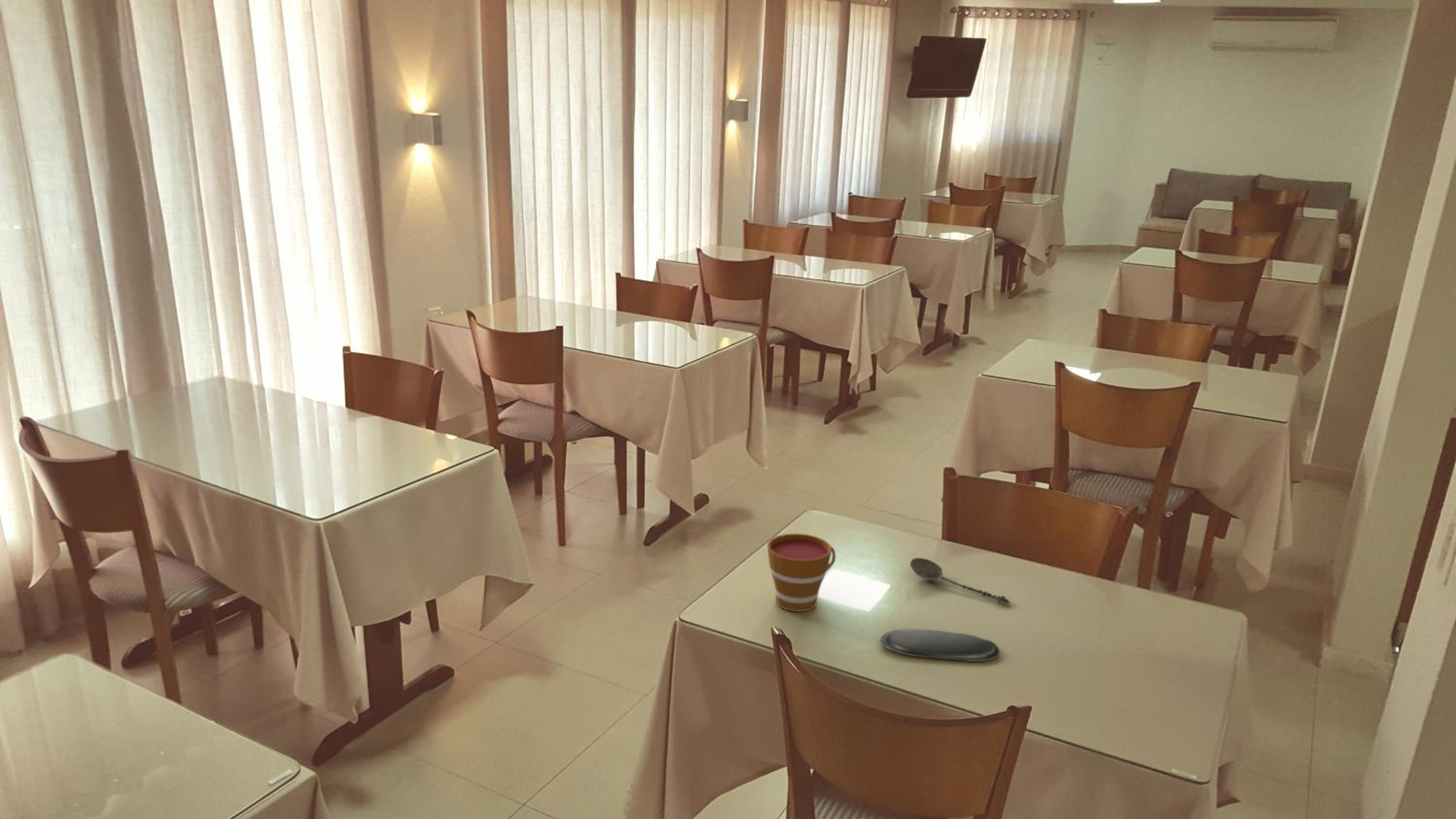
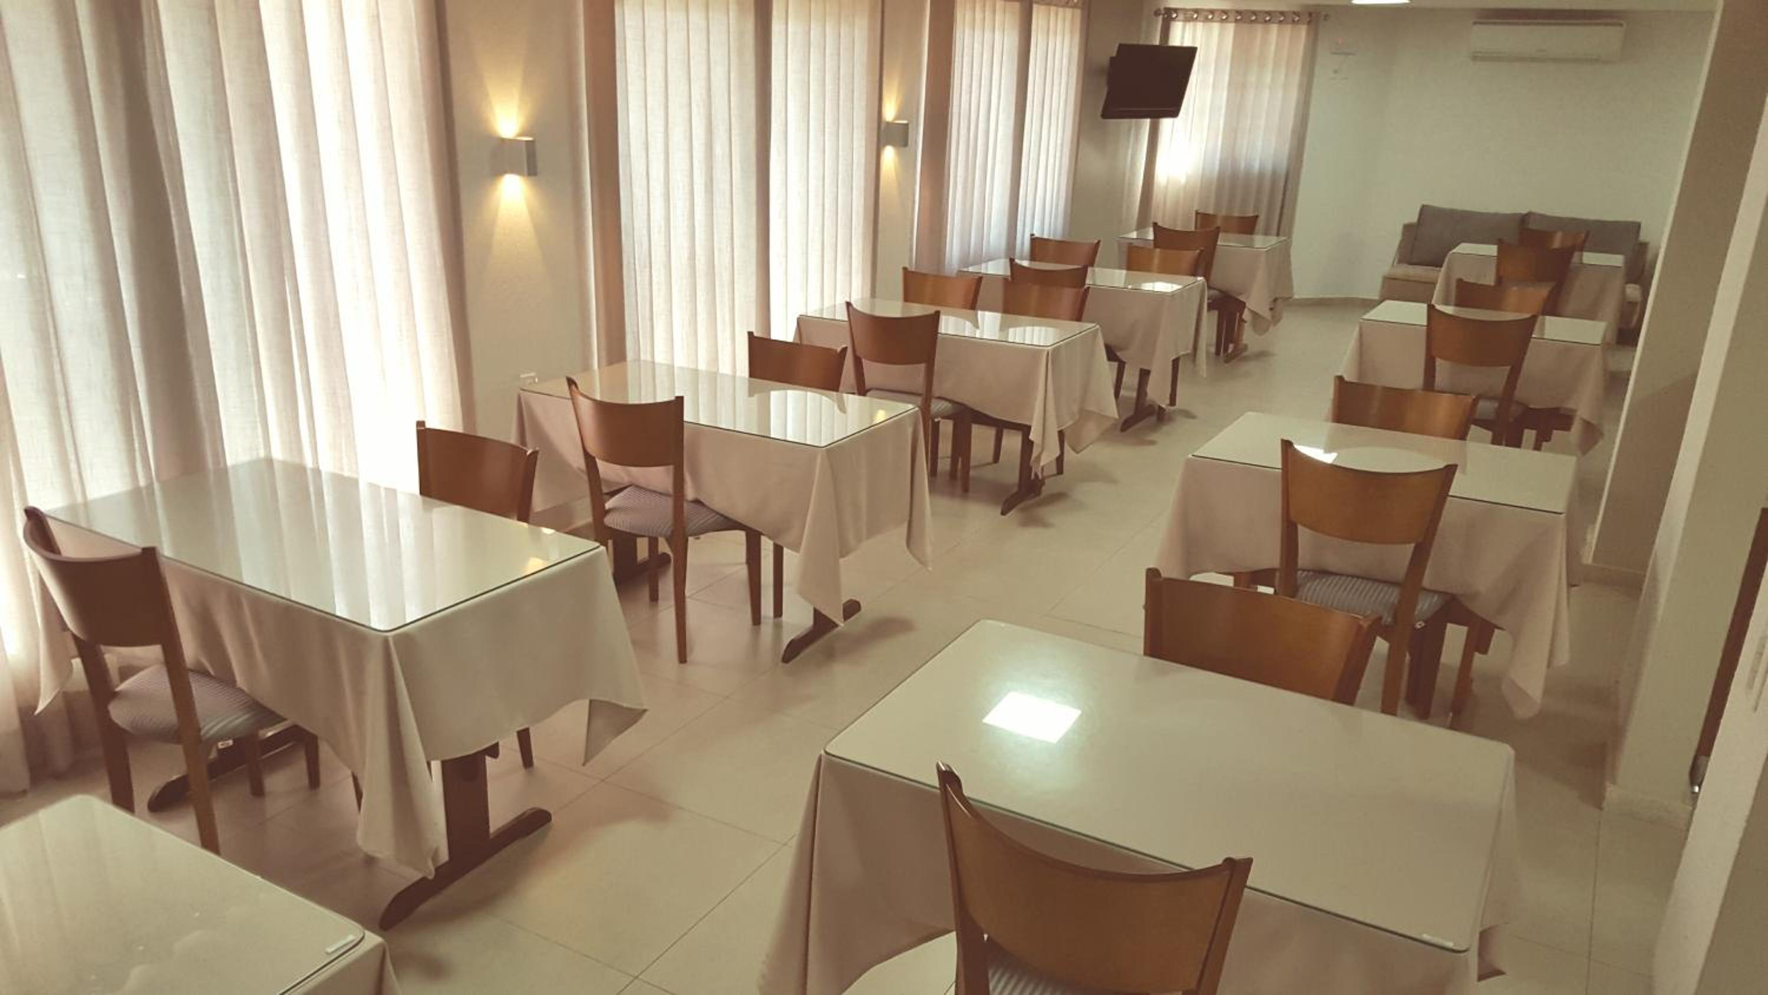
- oval tray [879,628,1001,662]
- spoon [910,557,1011,604]
- cup [767,533,836,612]
